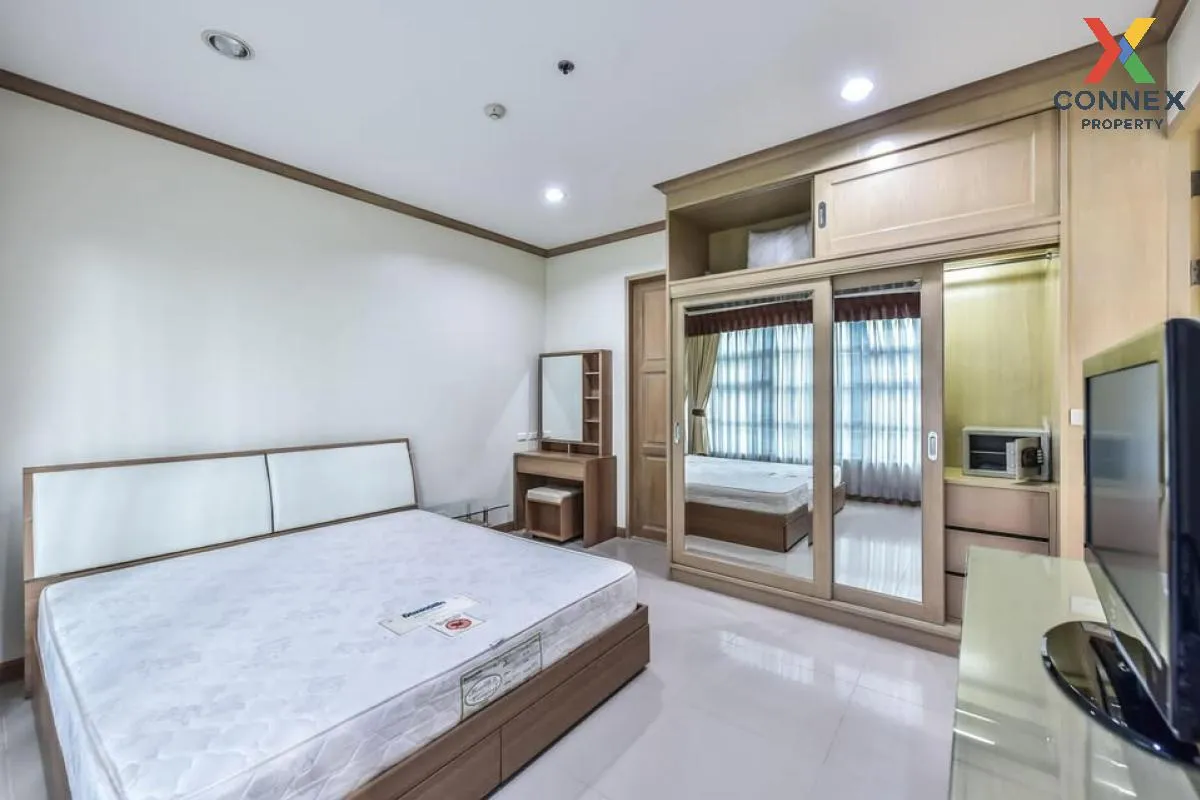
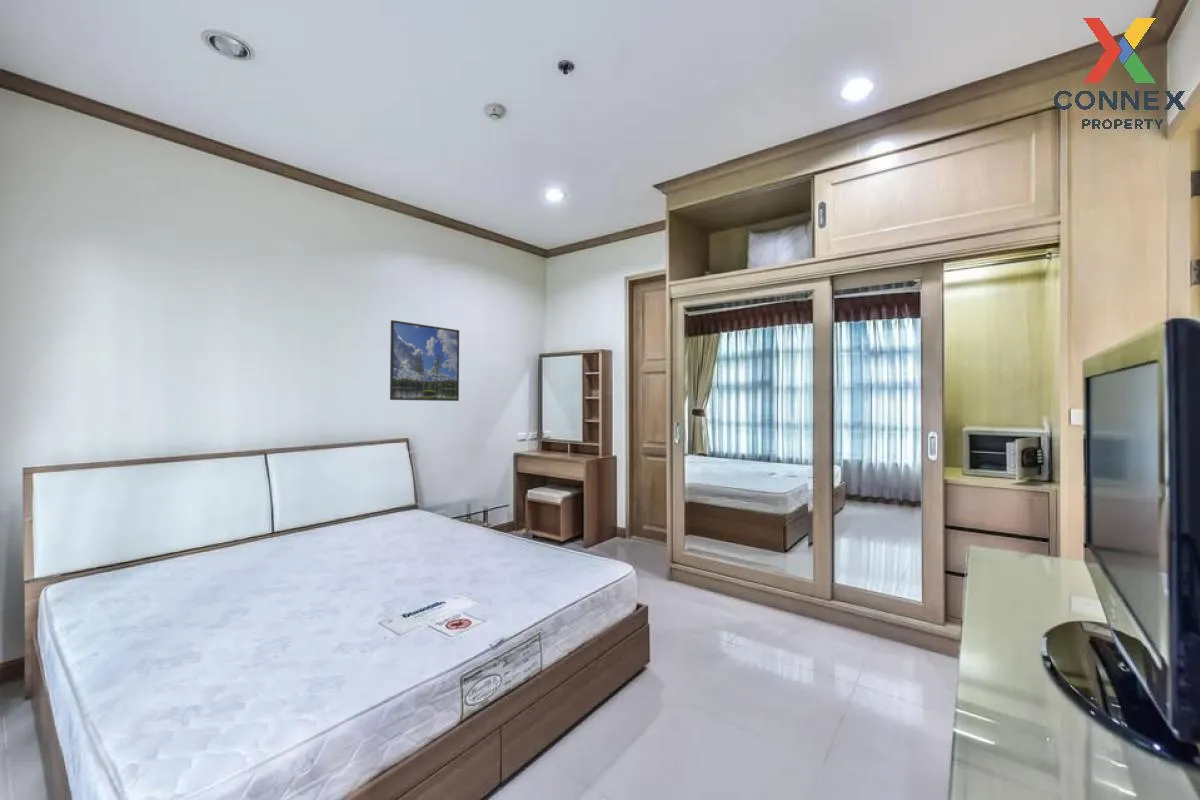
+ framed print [389,319,460,402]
